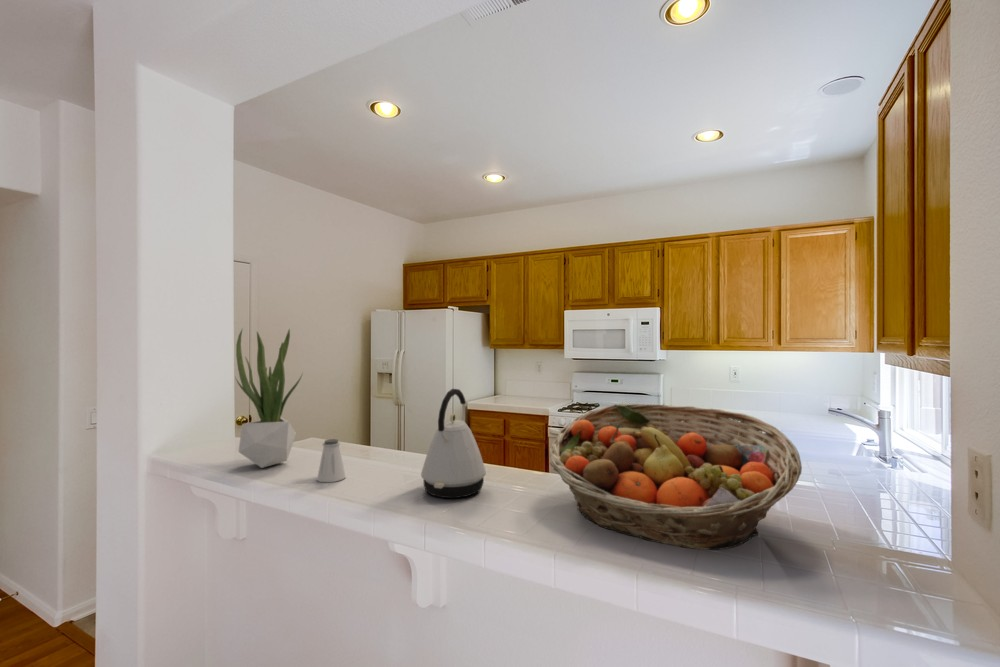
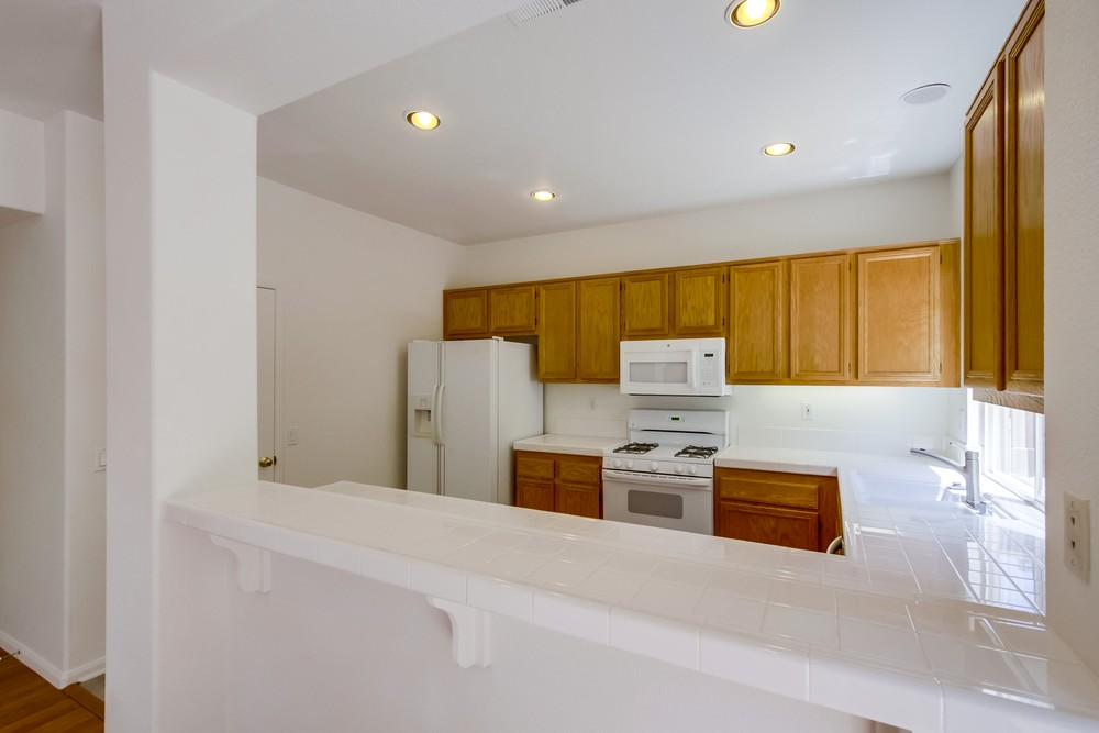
- fruit basket [548,403,803,551]
- potted plant [234,328,304,469]
- kettle [420,388,487,499]
- saltshaker [316,438,347,483]
